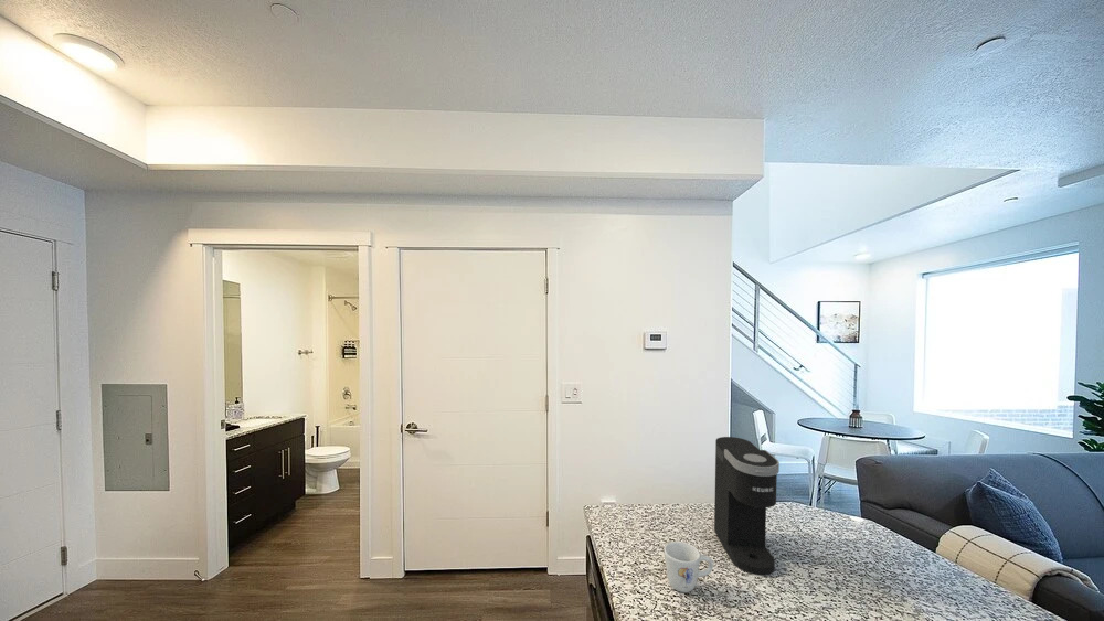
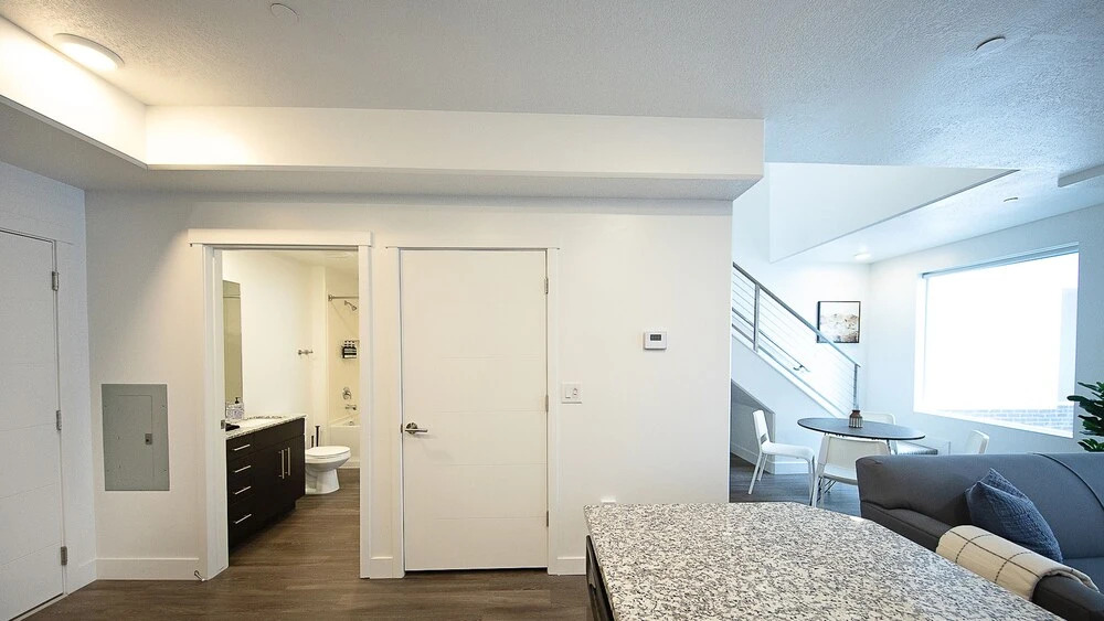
- mug [664,540,714,593]
- coffee maker [713,436,781,576]
